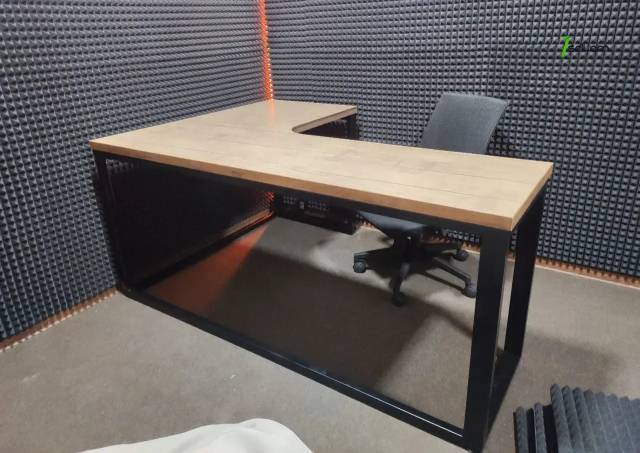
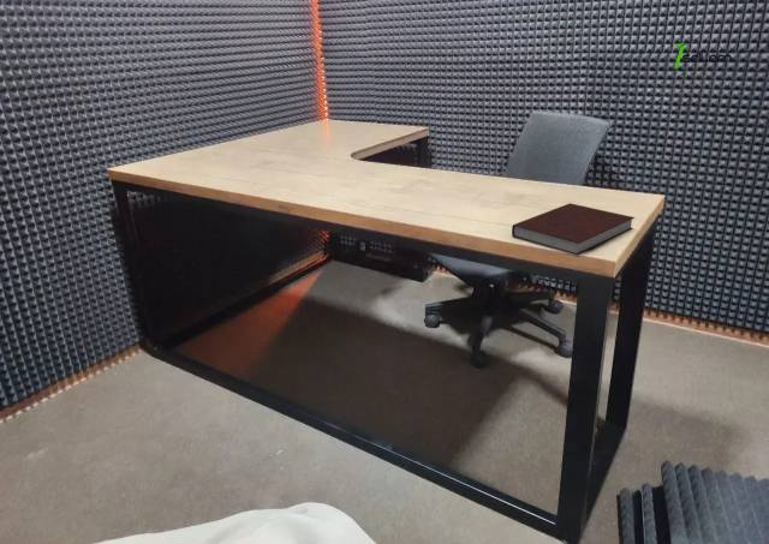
+ notebook [511,202,636,257]
